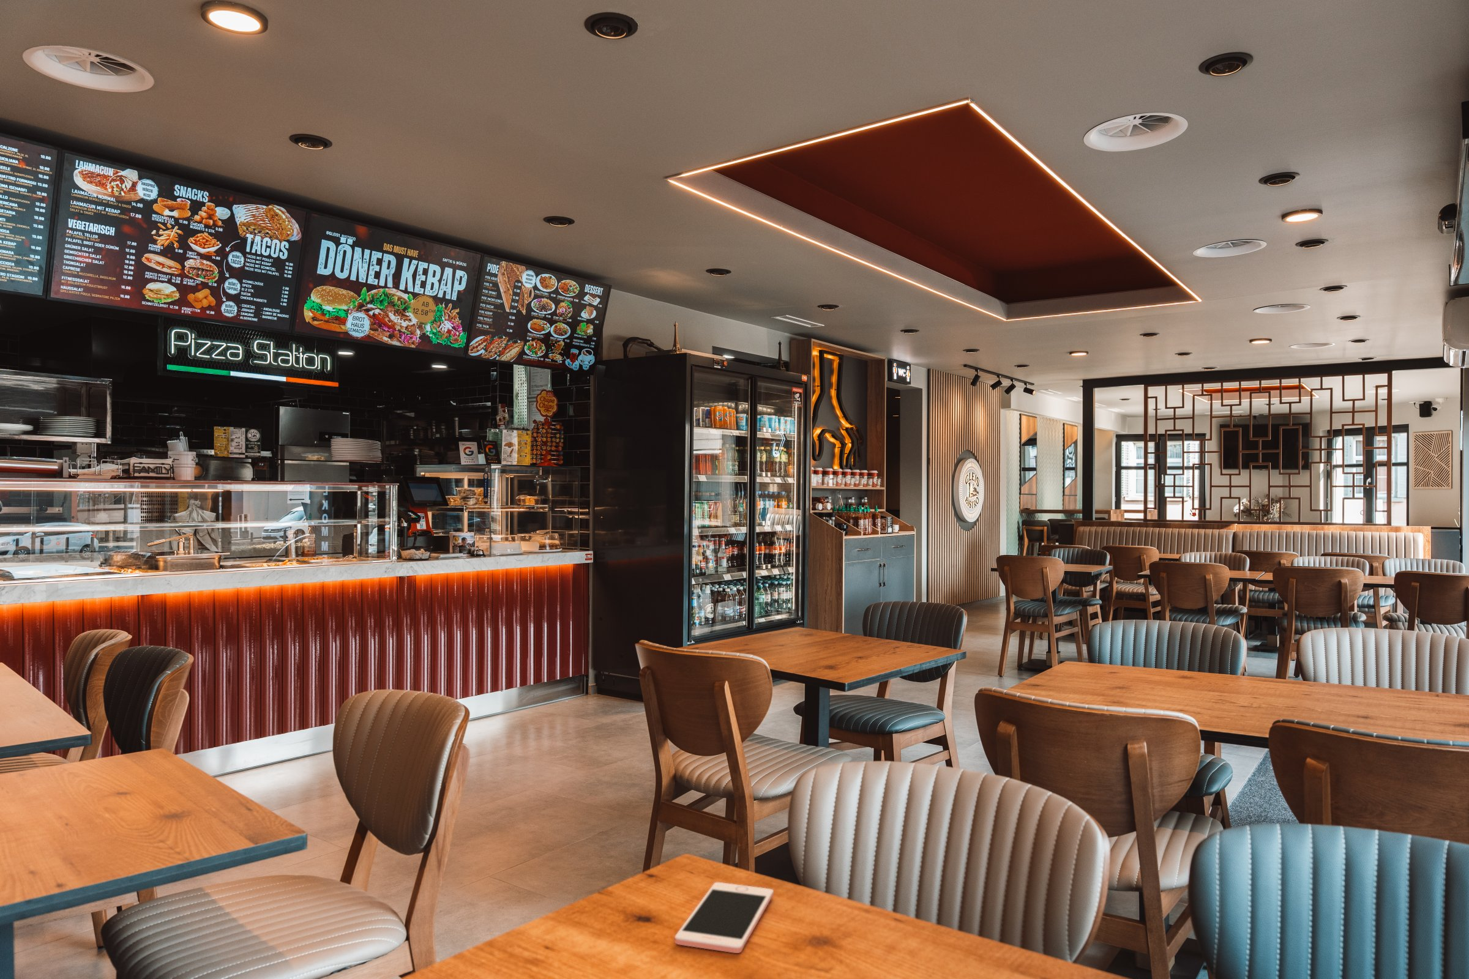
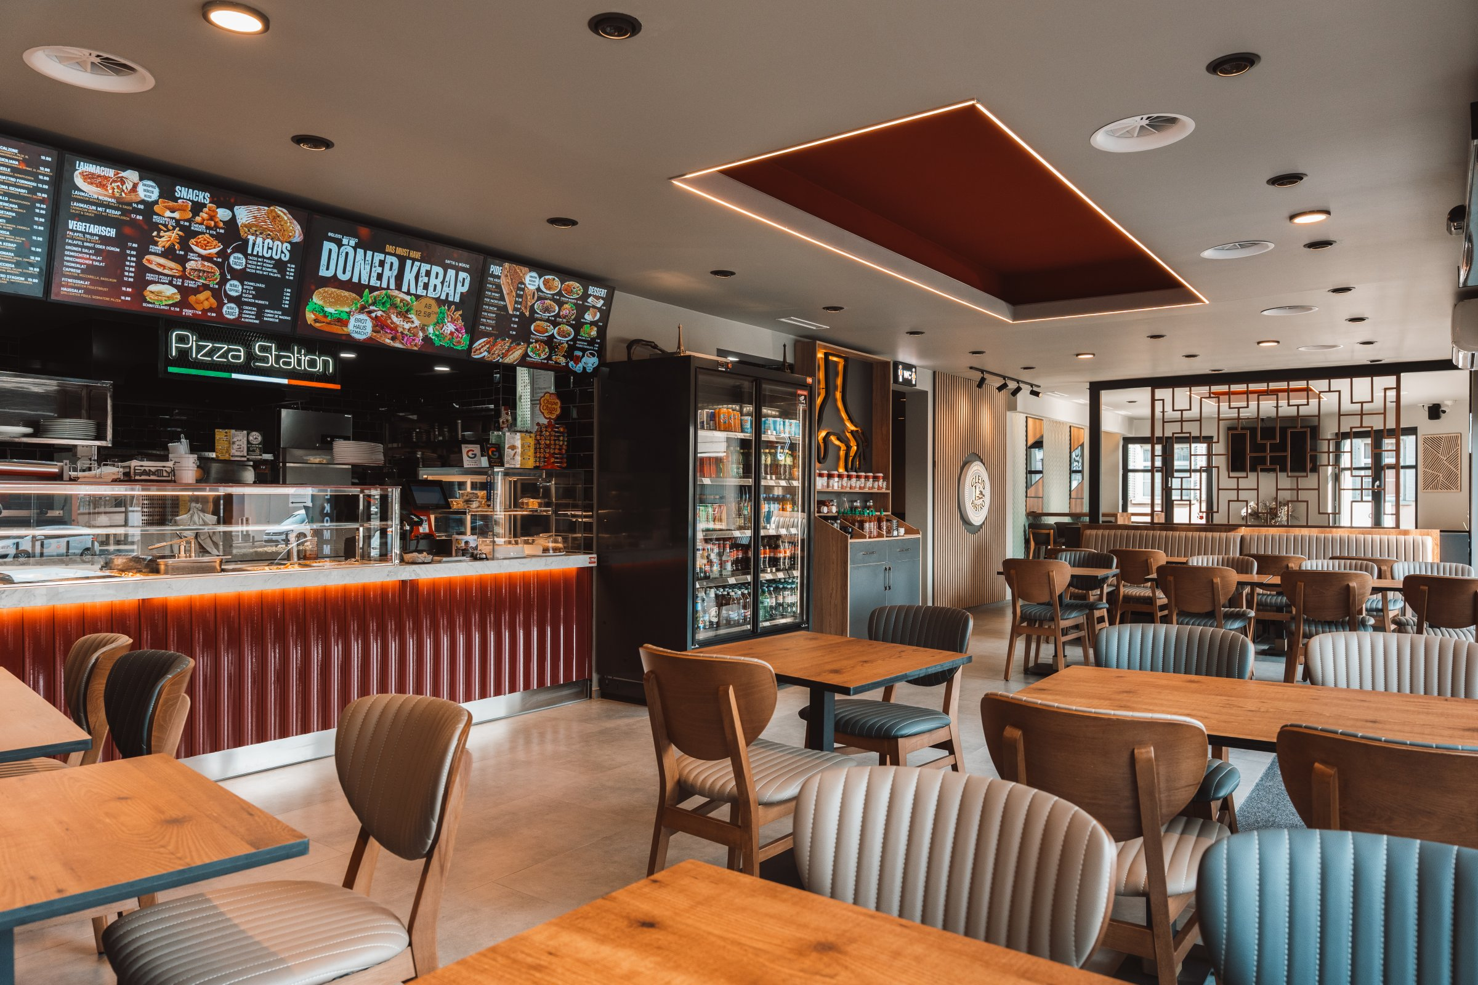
- cell phone [674,882,774,954]
